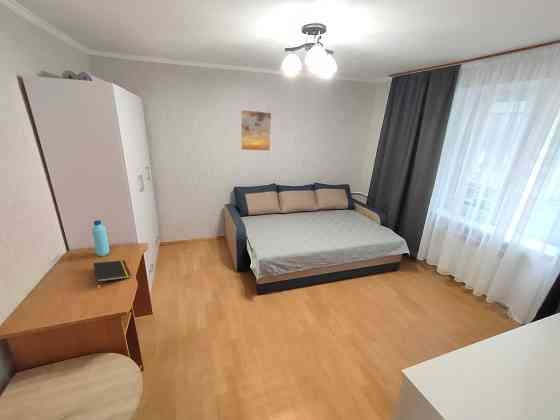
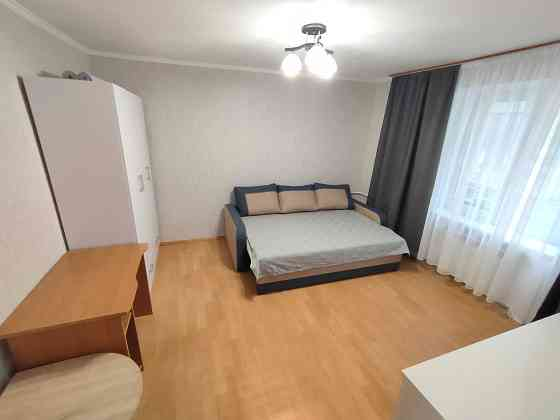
- notepad [93,259,132,284]
- water bottle [91,219,110,257]
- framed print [240,109,272,152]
